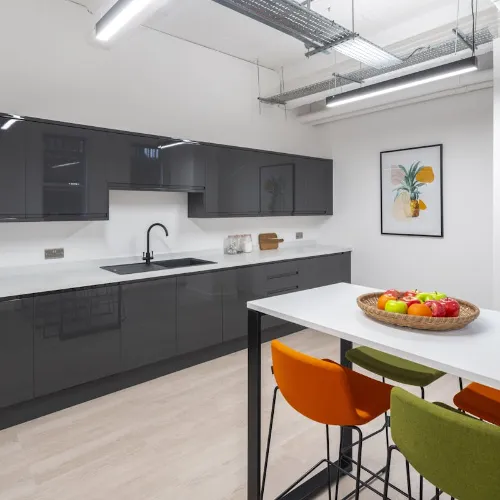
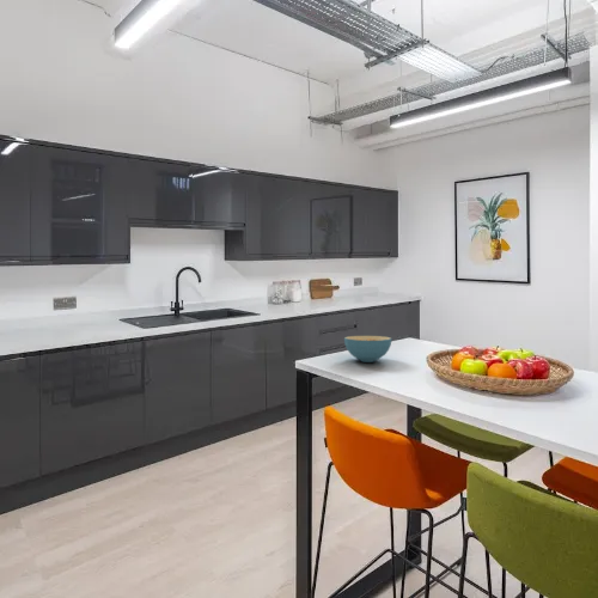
+ cereal bowl [343,335,393,364]
